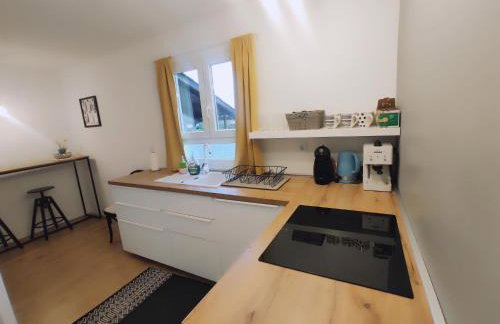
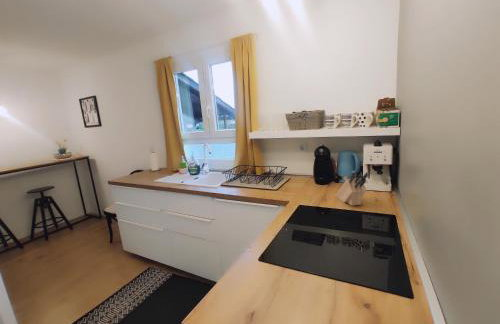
+ knife block [334,171,369,207]
